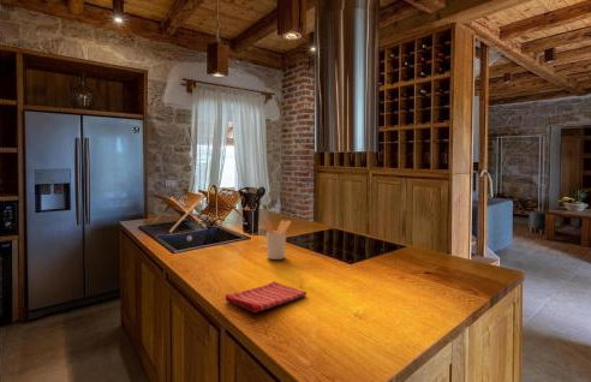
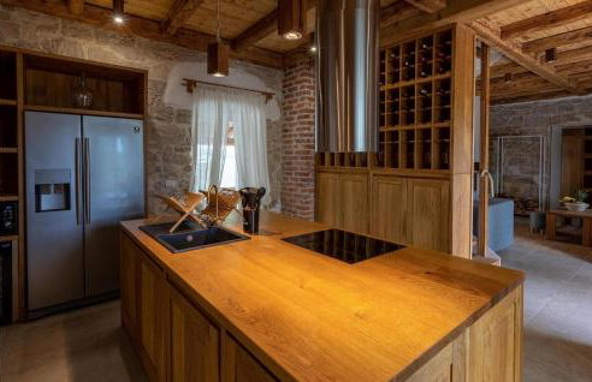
- utensil holder [263,219,292,261]
- dish towel [223,280,308,314]
